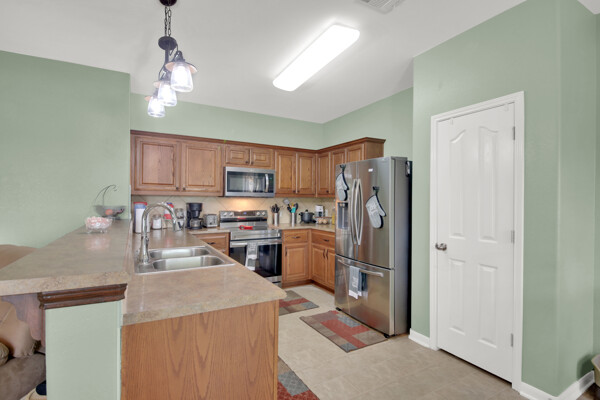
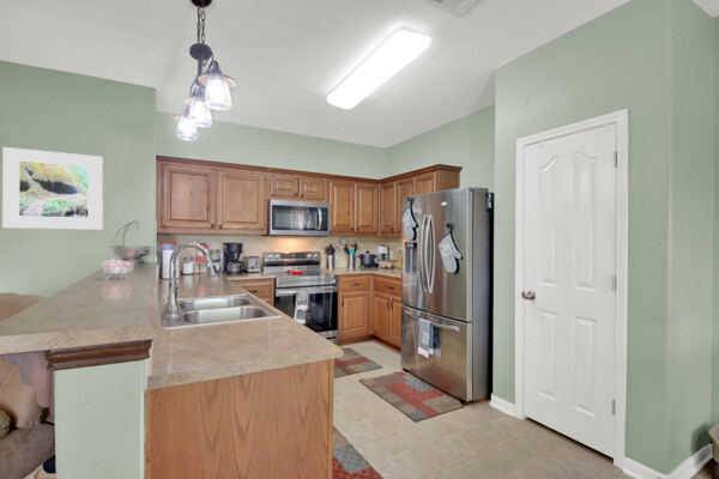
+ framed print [1,146,104,230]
